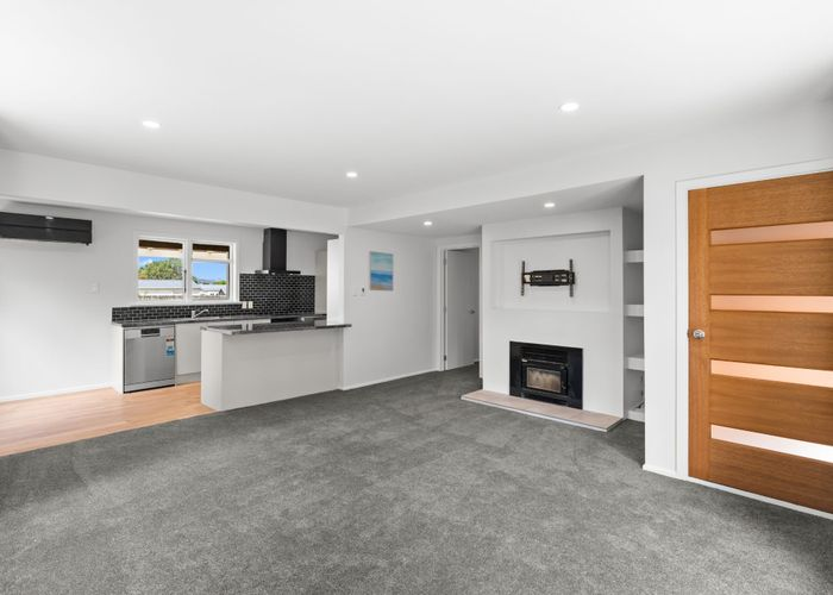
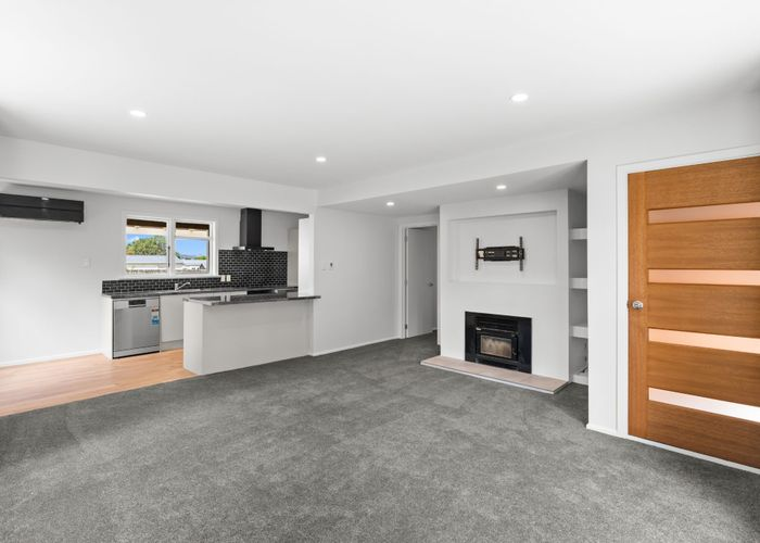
- wall art [368,250,395,293]
